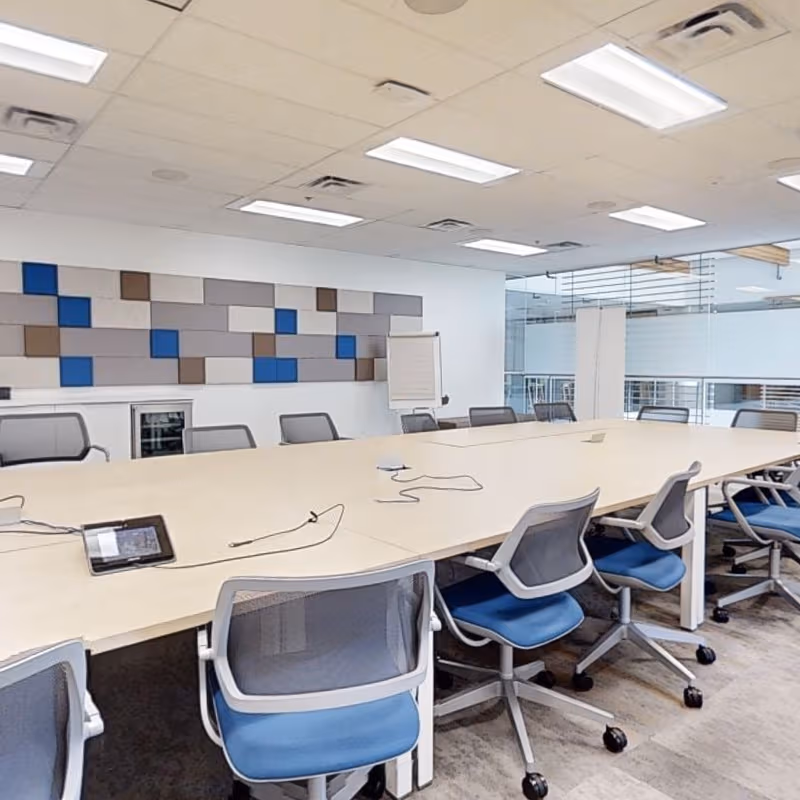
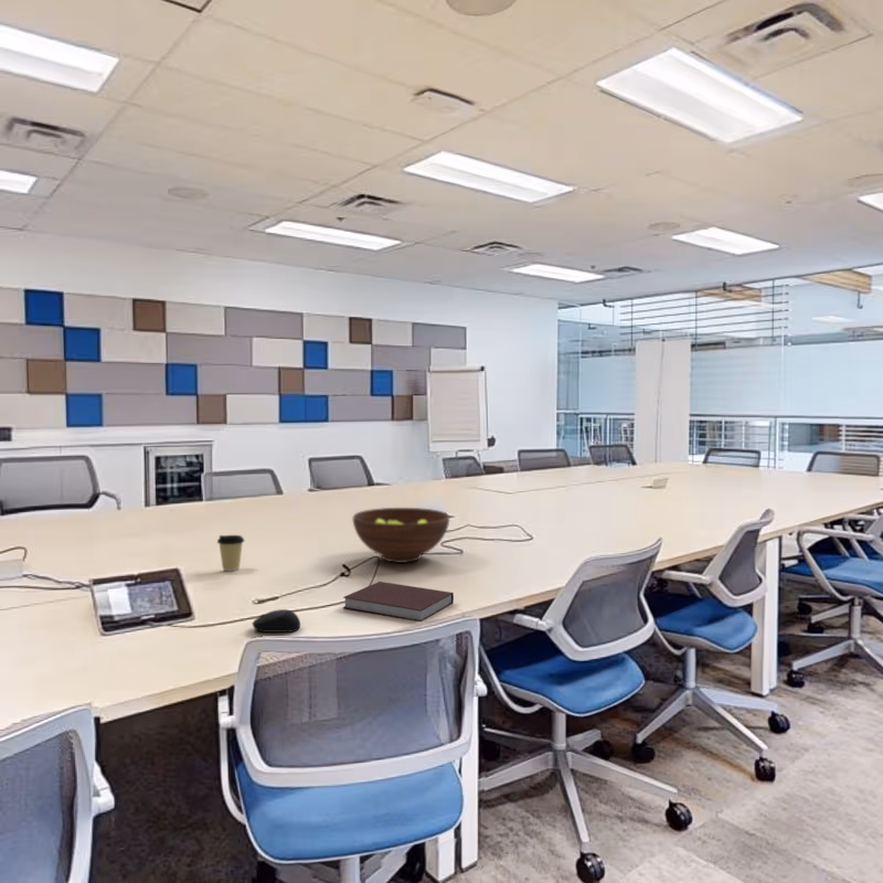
+ coffee cup [216,534,245,572]
+ computer mouse [252,608,301,634]
+ notebook [342,581,455,623]
+ fruit bowl [352,507,450,564]
